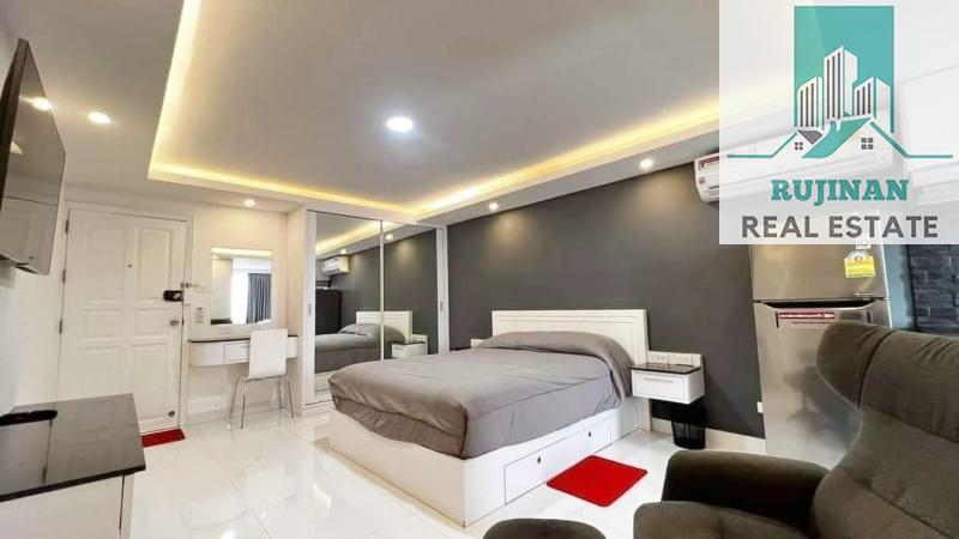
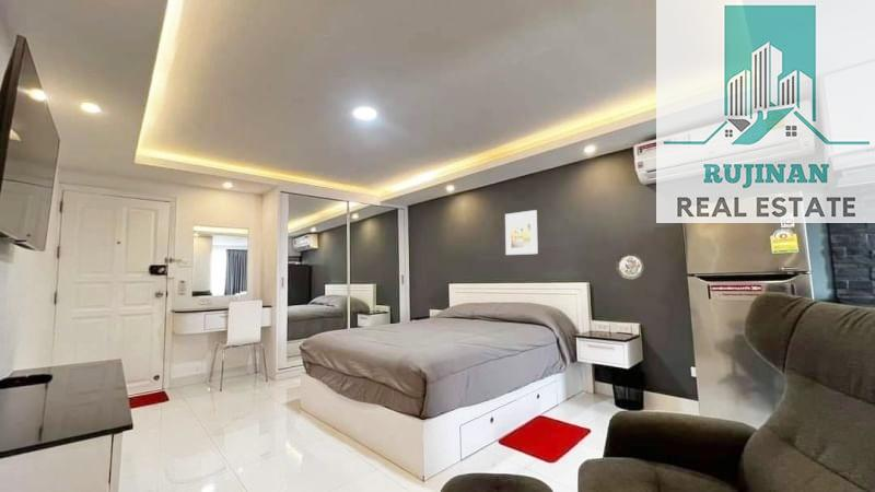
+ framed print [504,209,539,256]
+ decorative plate [615,251,645,280]
